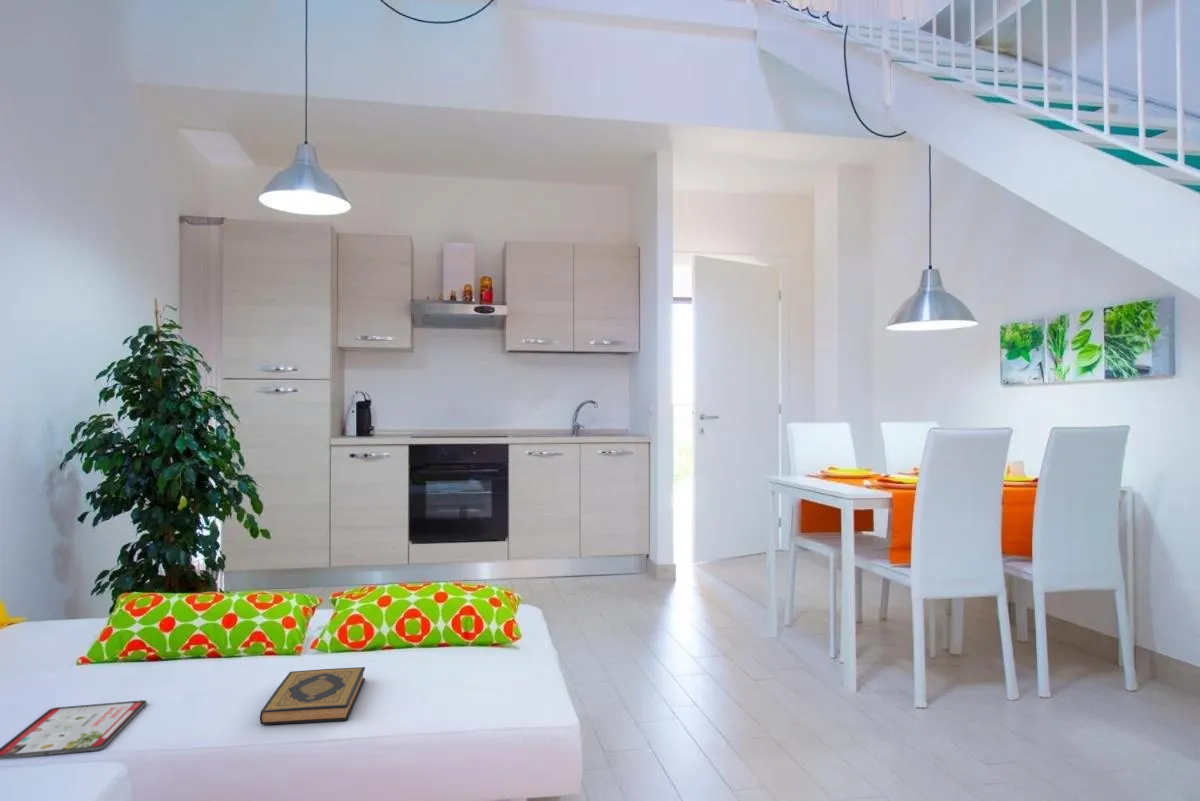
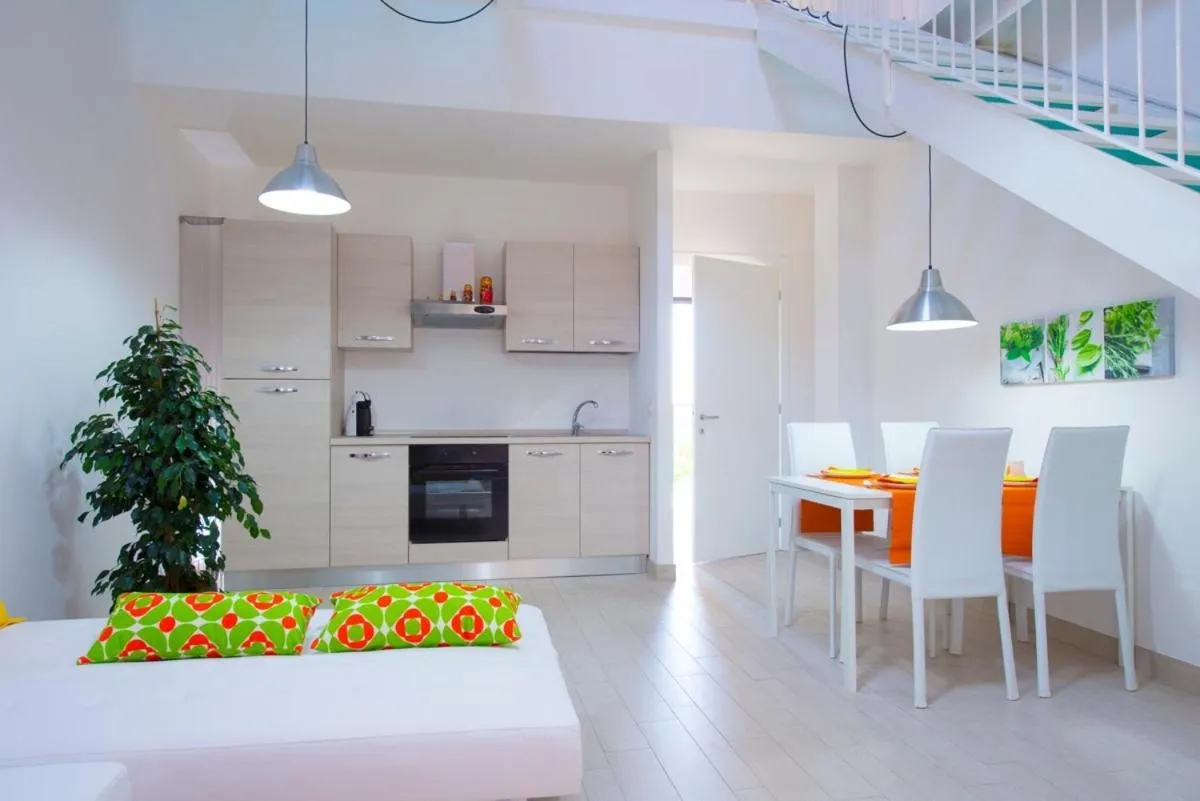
- tablet [0,699,148,760]
- hardback book [259,666,366,725]
